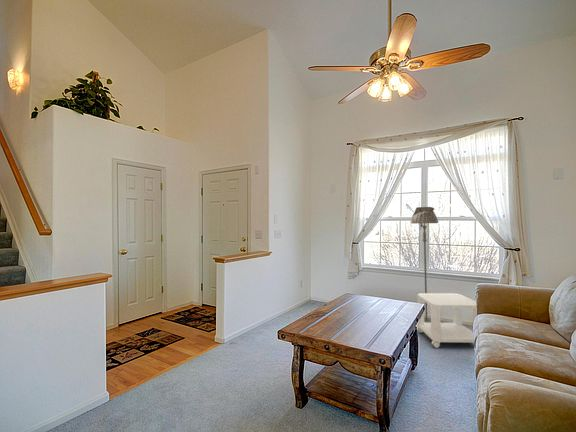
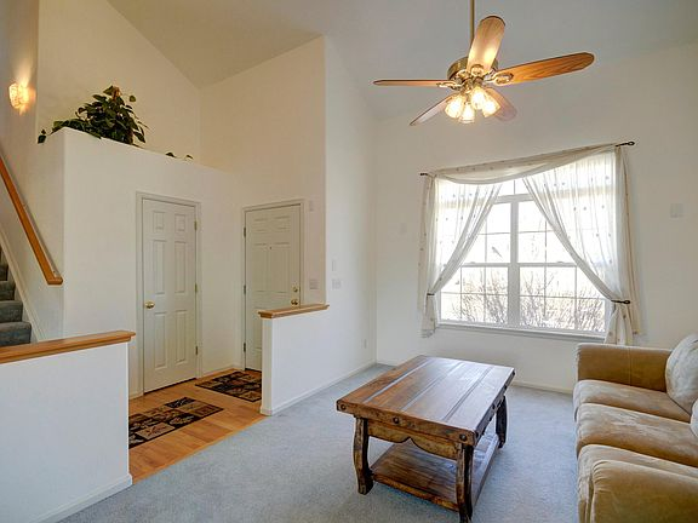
- side table [416,292,477,349]
- floor lamp [409,206,439,323]
